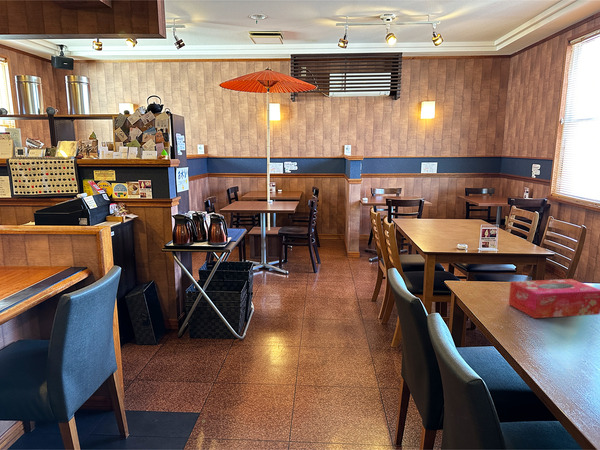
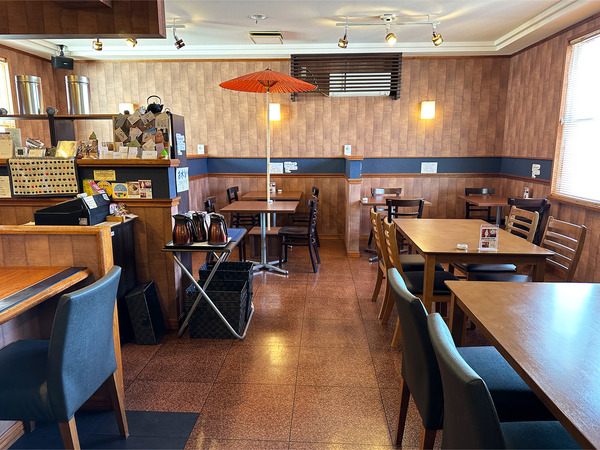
- tissue box [508,278,600,319]
